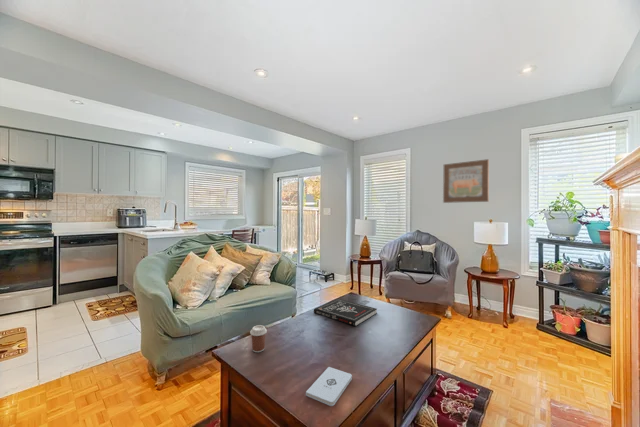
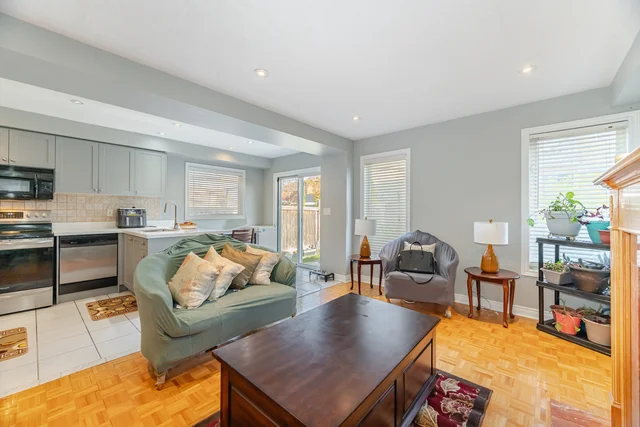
- book [313,298,378,327]
- wall art [442,158,490,204]
- coffee cup [249,324,268,353]
- notepad [305,366,353,407]
